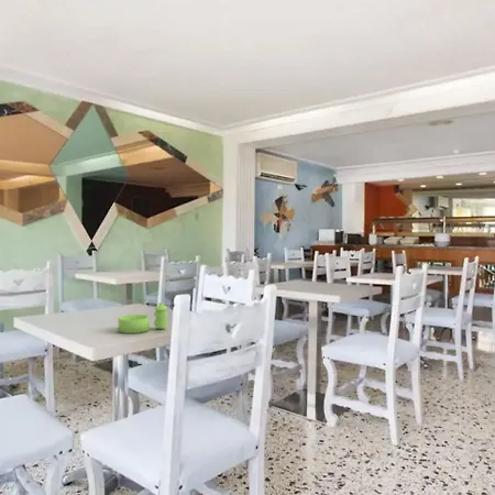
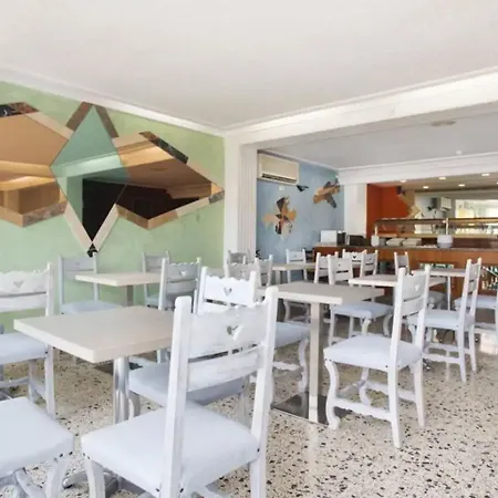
- sugar bowl [117,301,169,334]
